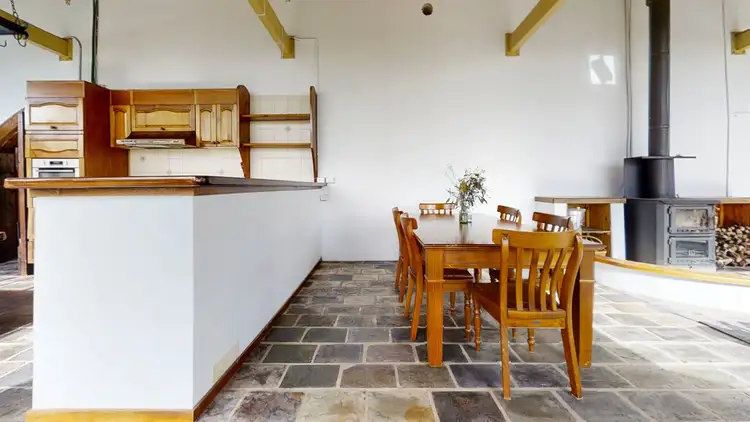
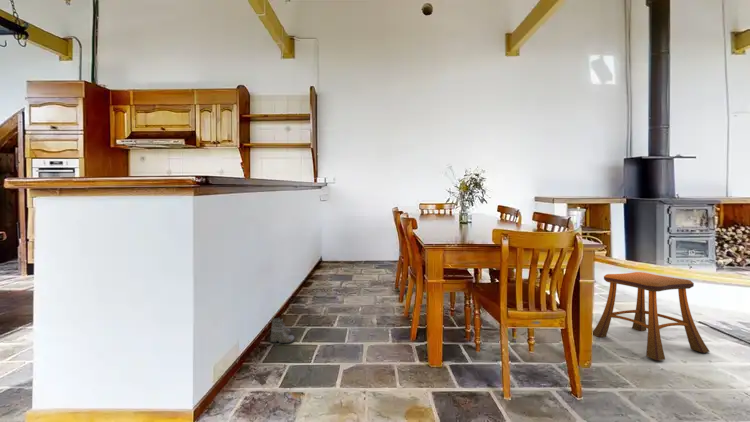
+ boots [269,317,296,346]
+ stool [592,271,711,361]
